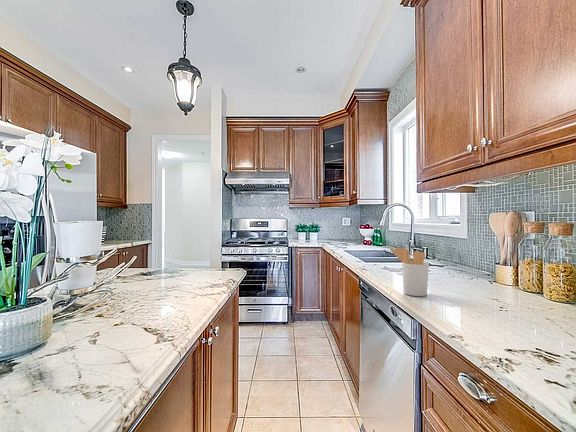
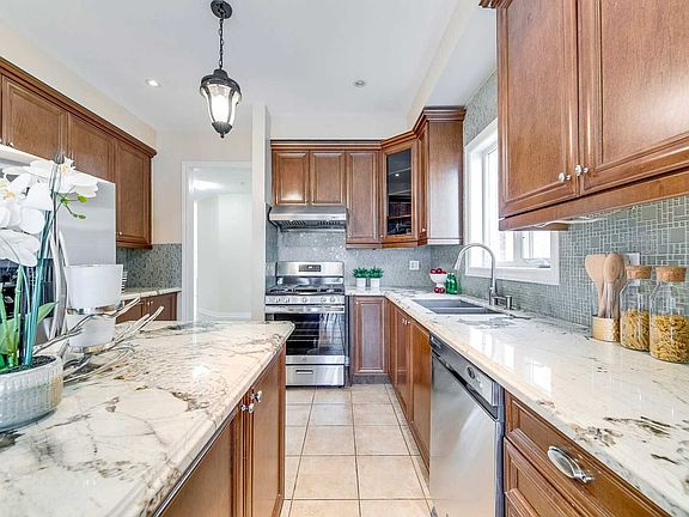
- utensil holder [389,247,430,297]
